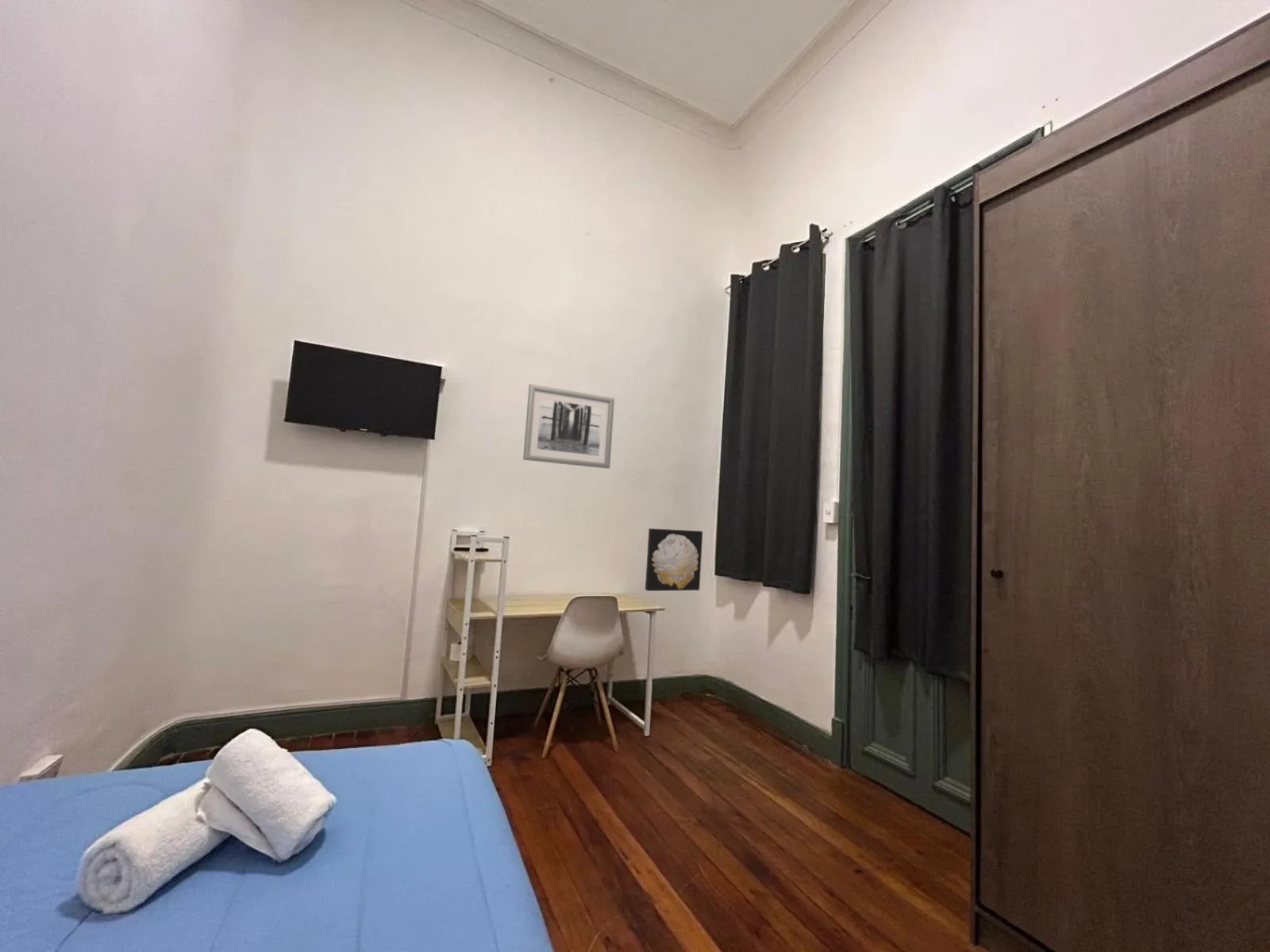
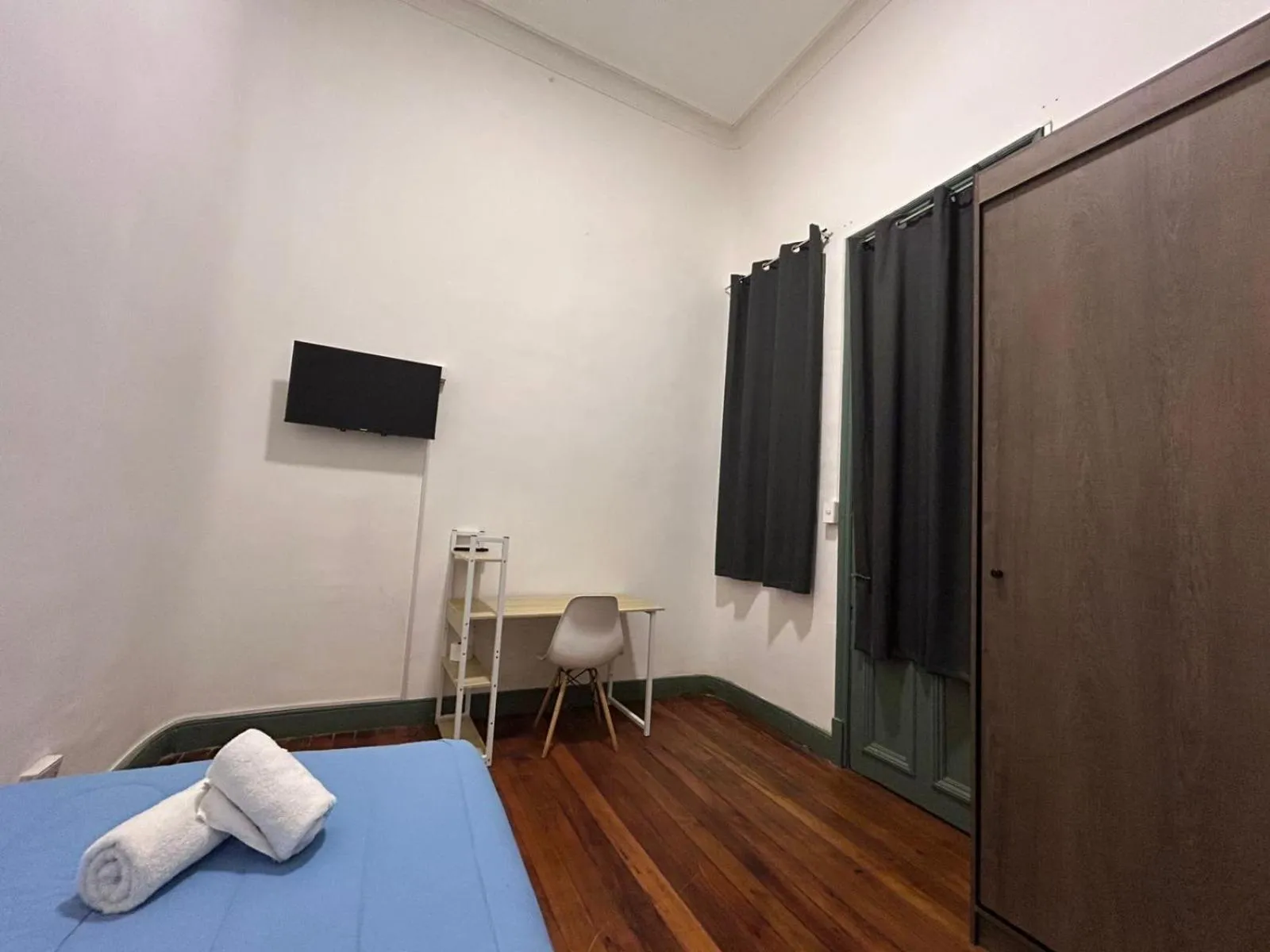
- wall art [522,383,615,470]
- wall art [645,528,703,592]
